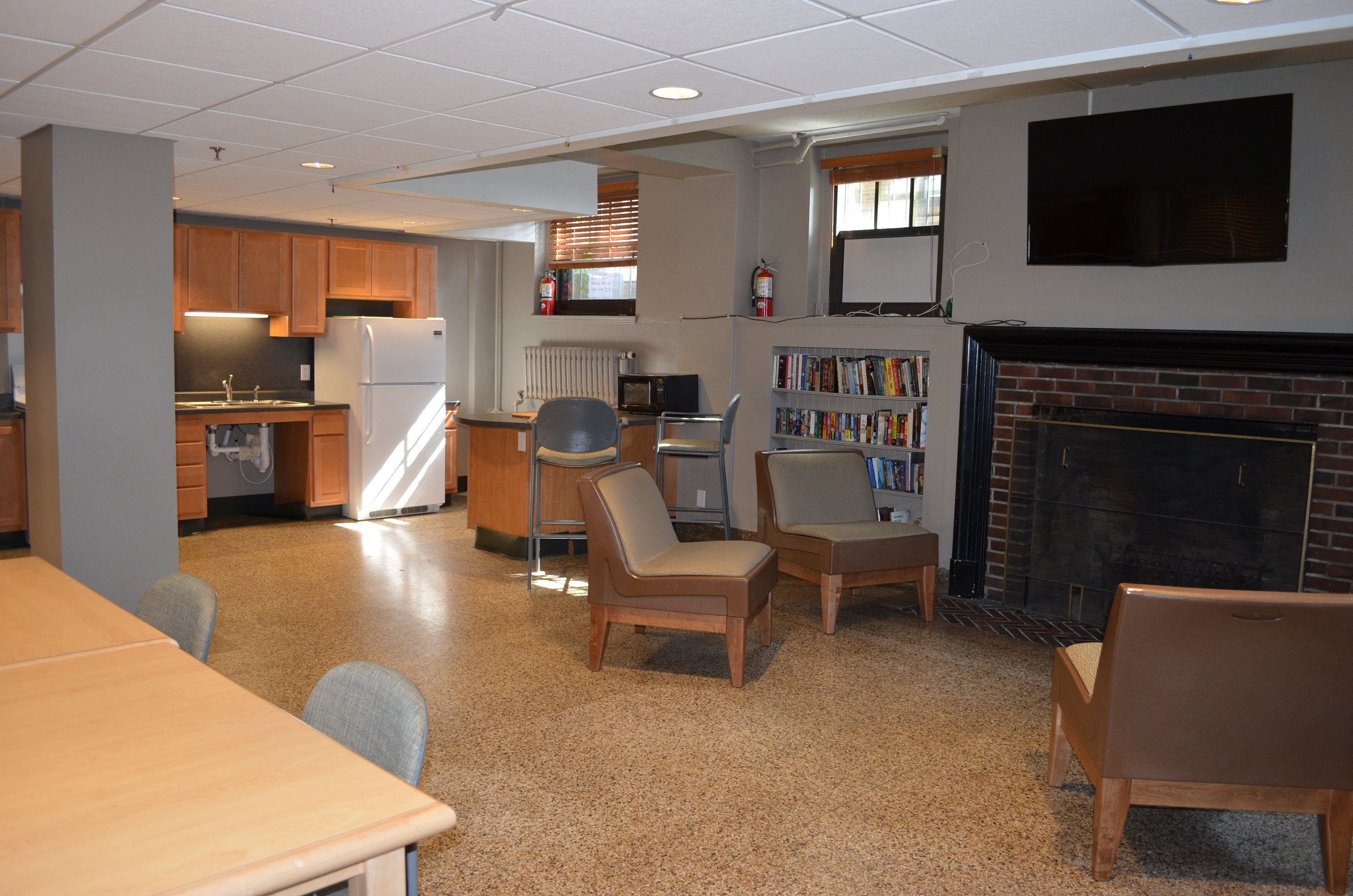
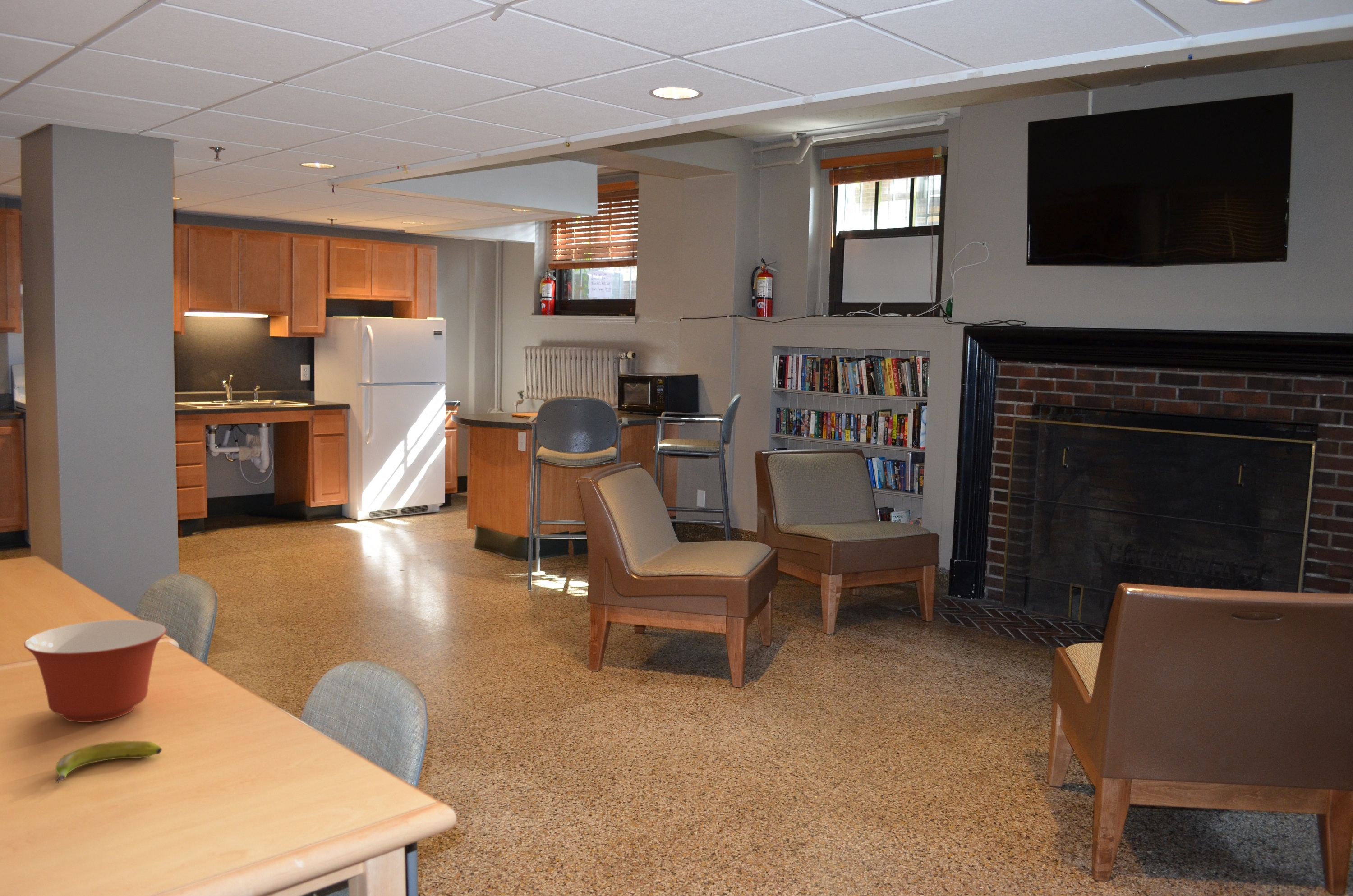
+ banana [55,740,162,784]
+ mixing bowl [23,620,167,723]
